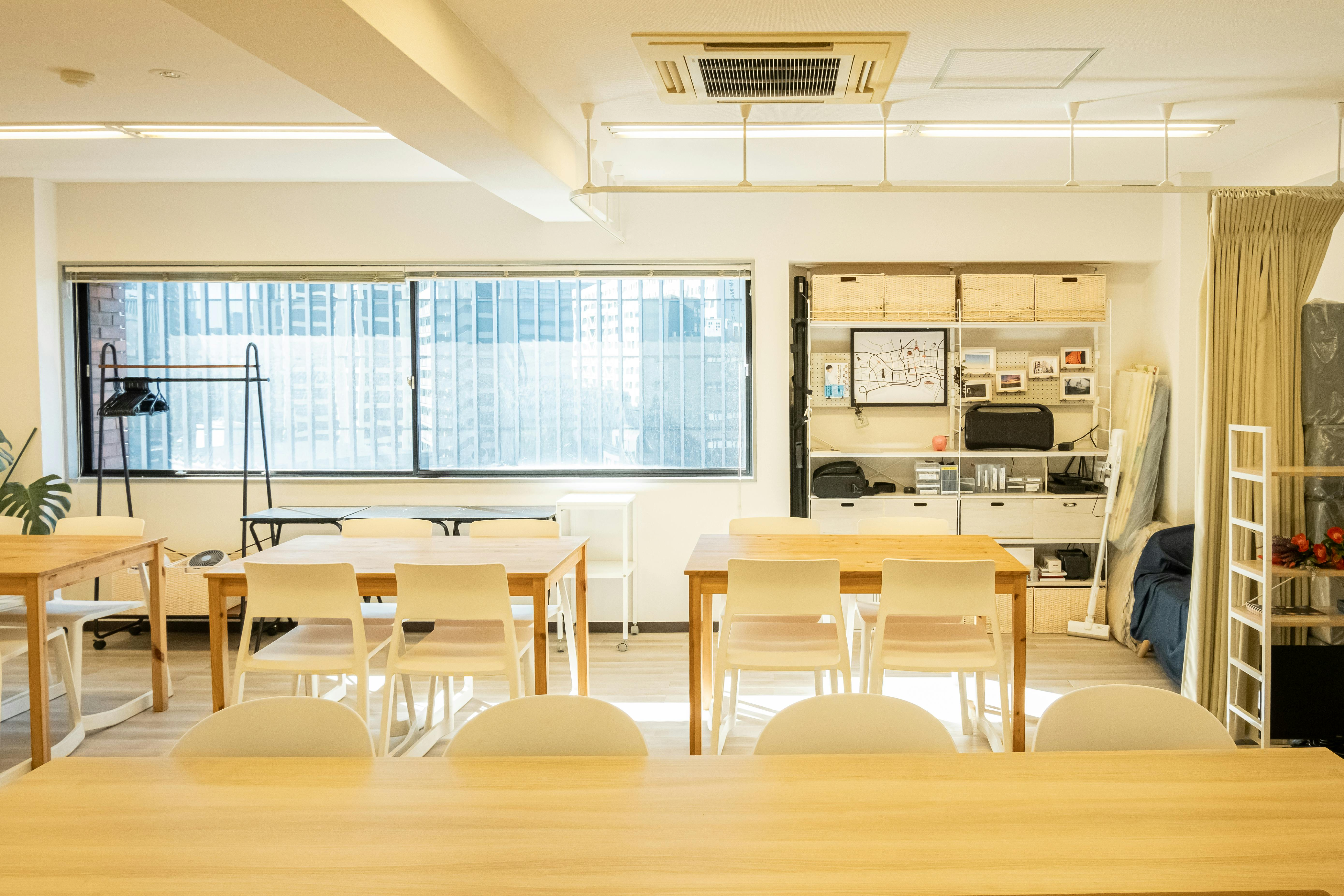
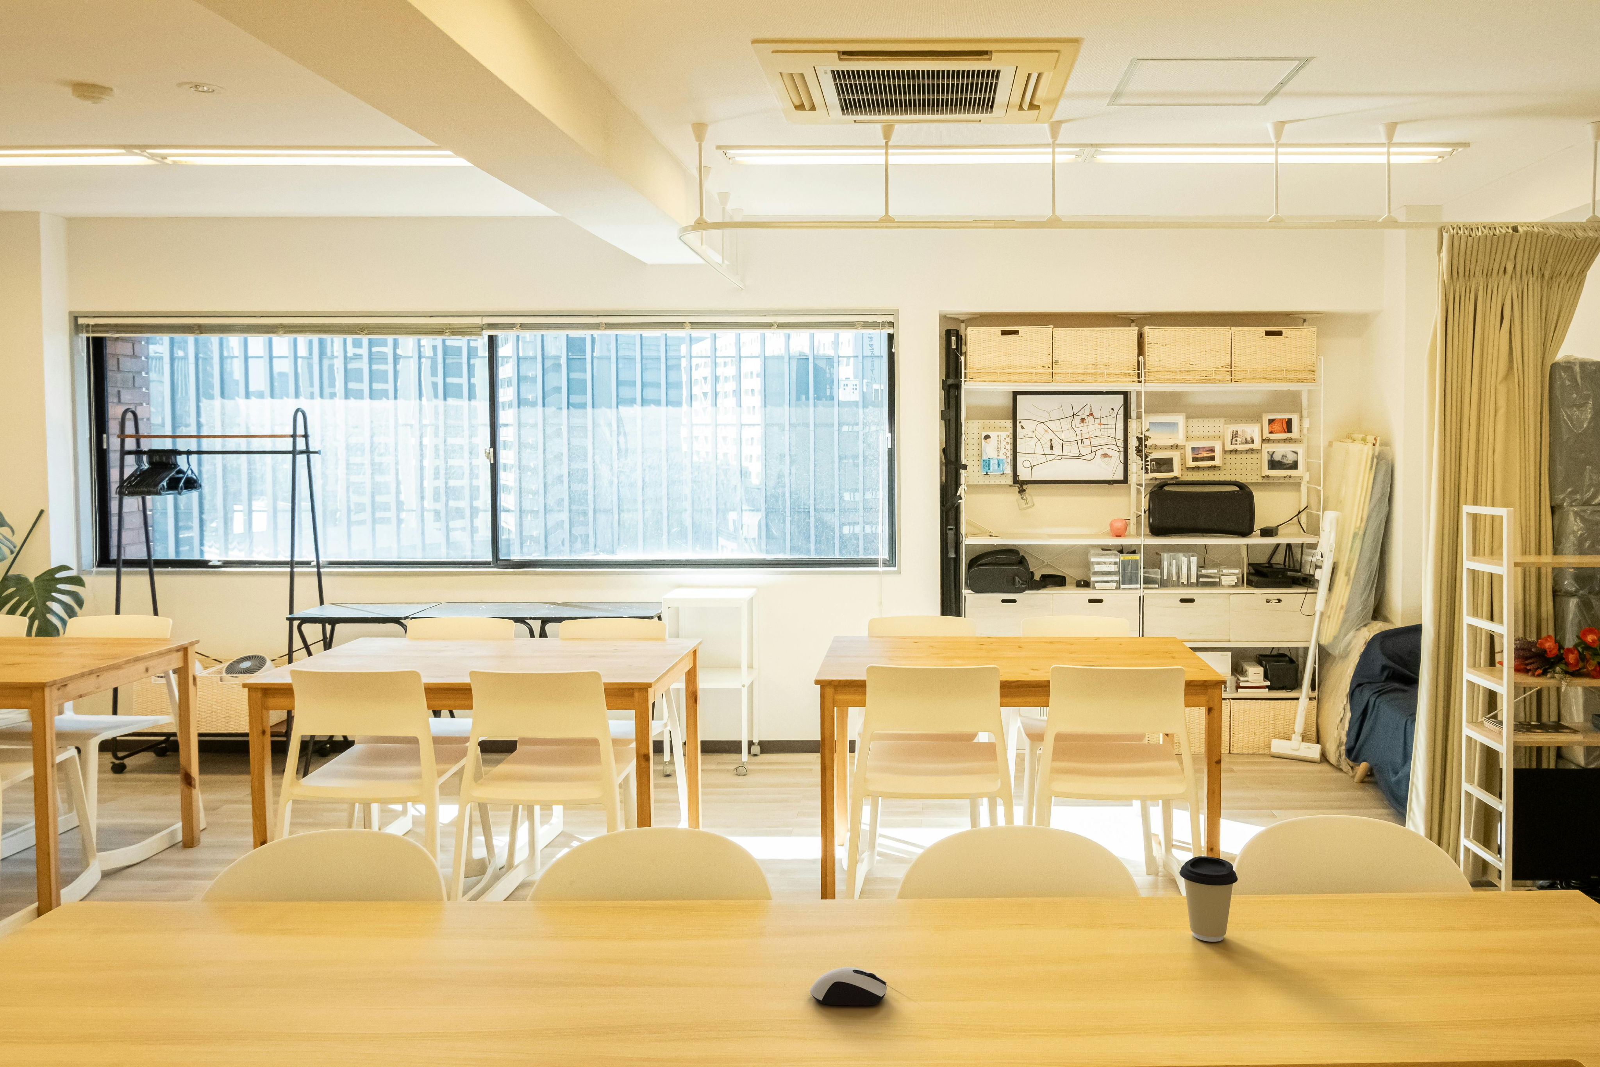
+ computer mouse [810,967,887,1006]
+ coffee cup [1179,856,1238,942]
